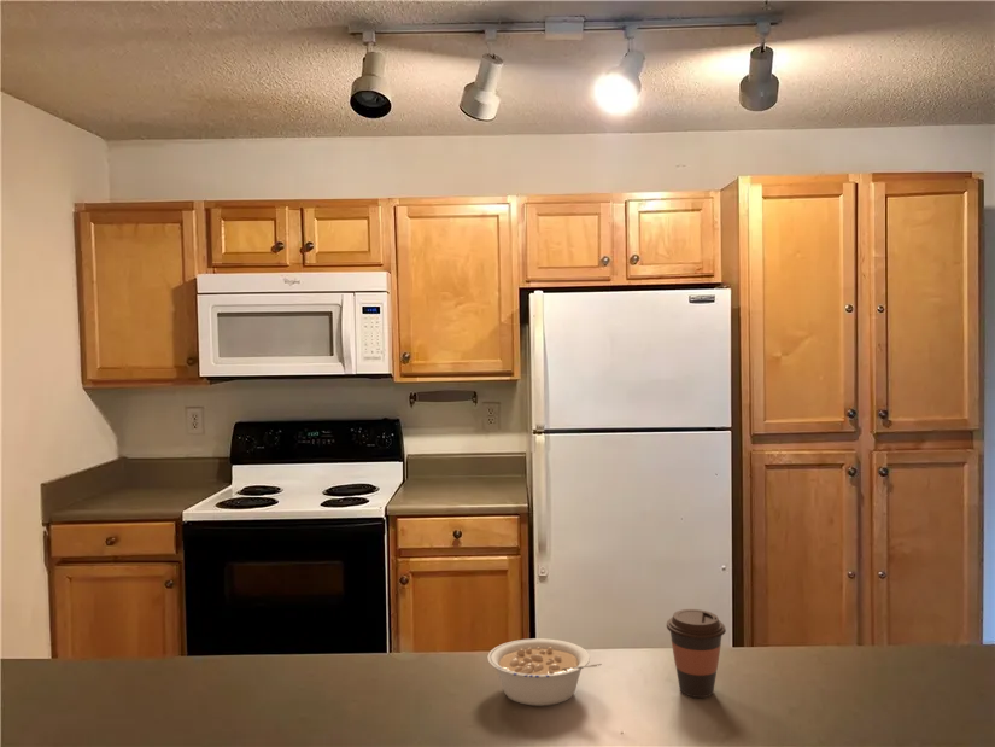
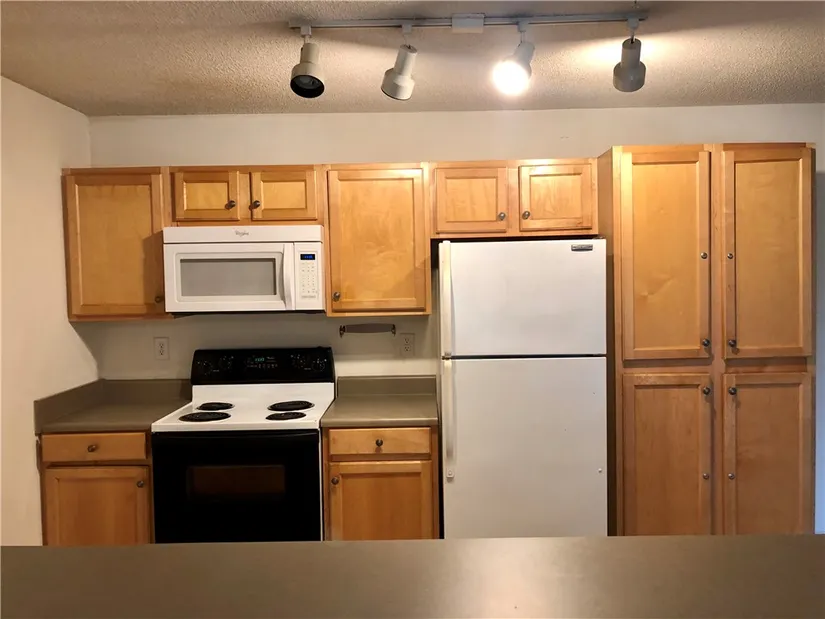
- coffee cup [665,608,727,699]
- legume [486,637,603,707]
